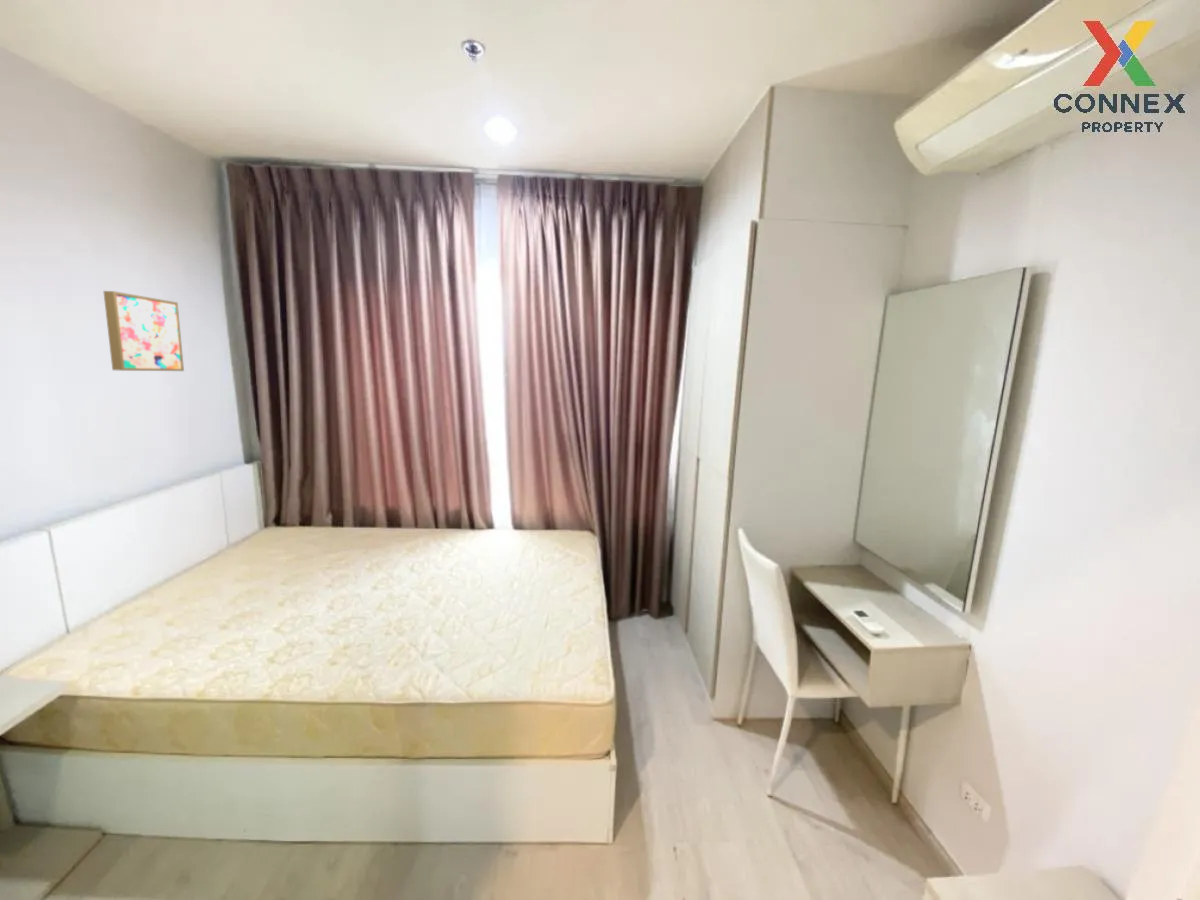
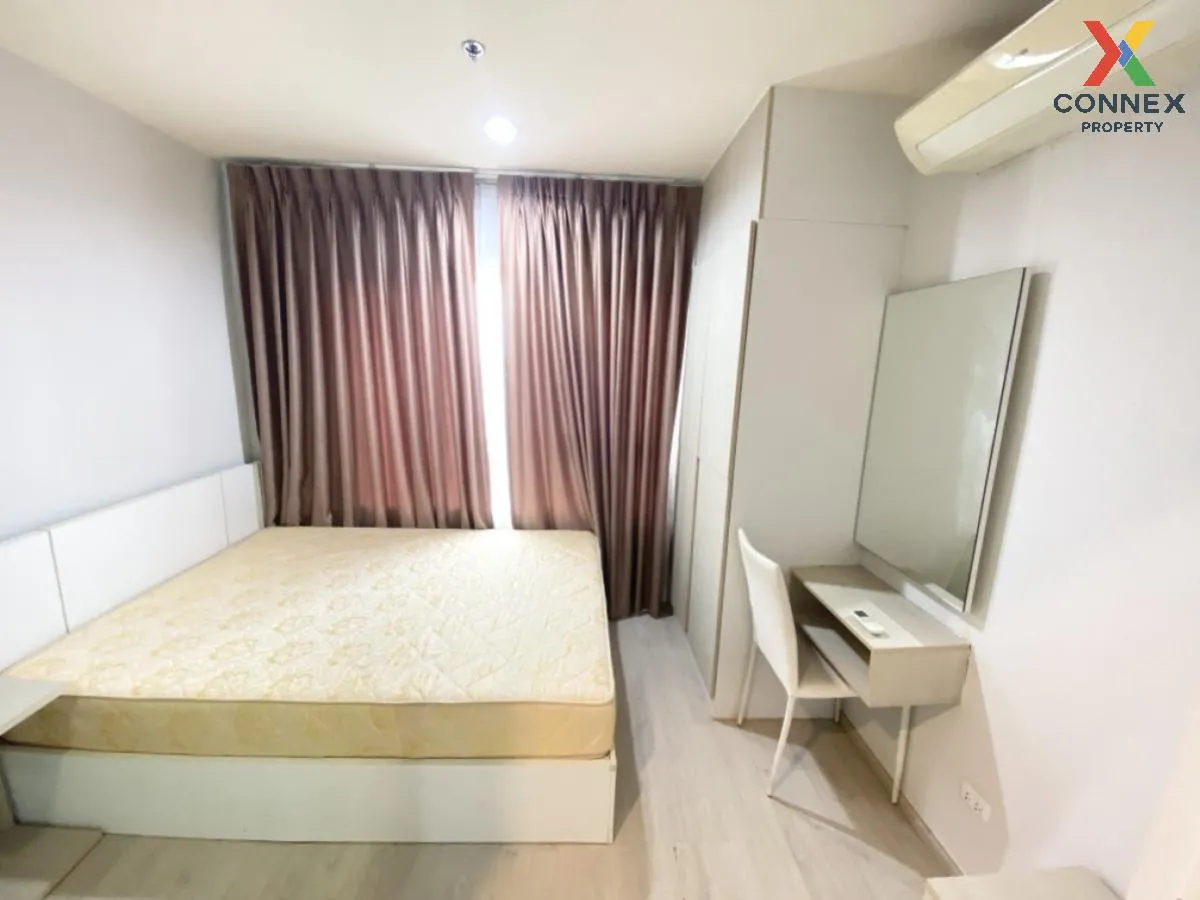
- wall art [102,290,185,372]
